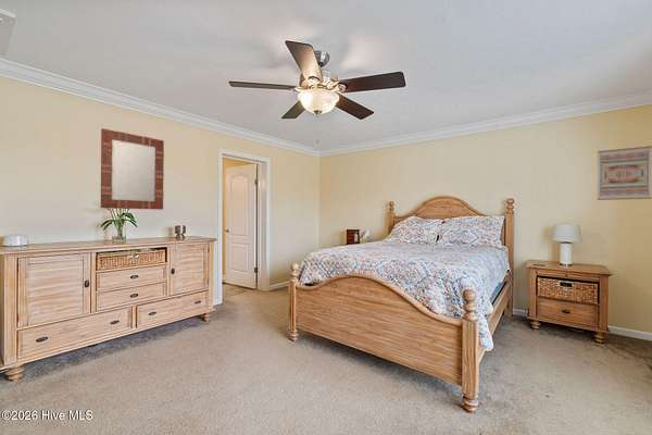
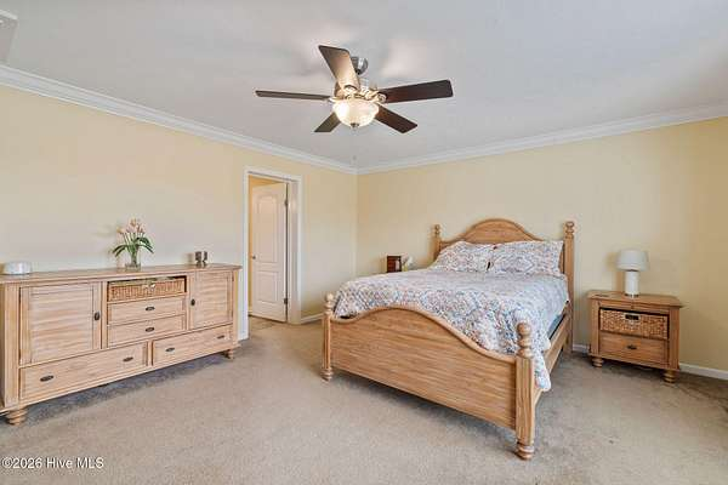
- home mirror [100,127,165,211]
- wall art [597,145,652,201]
